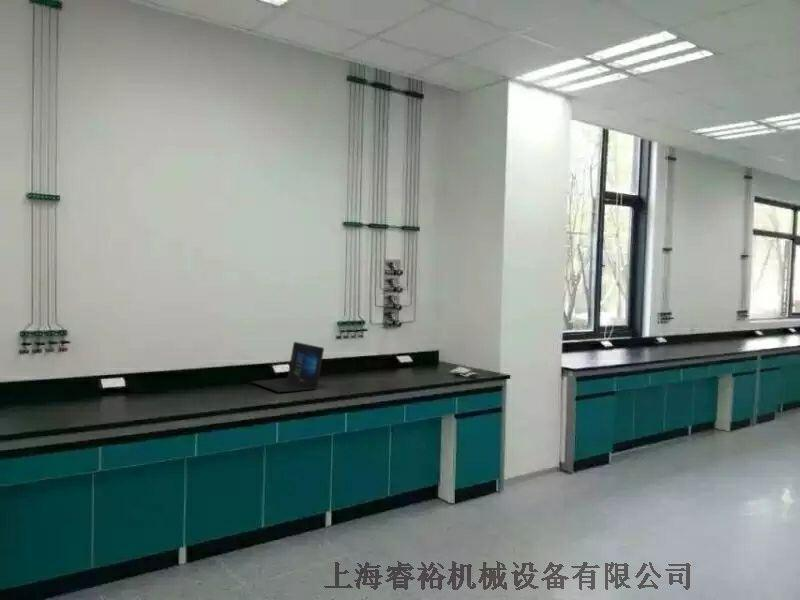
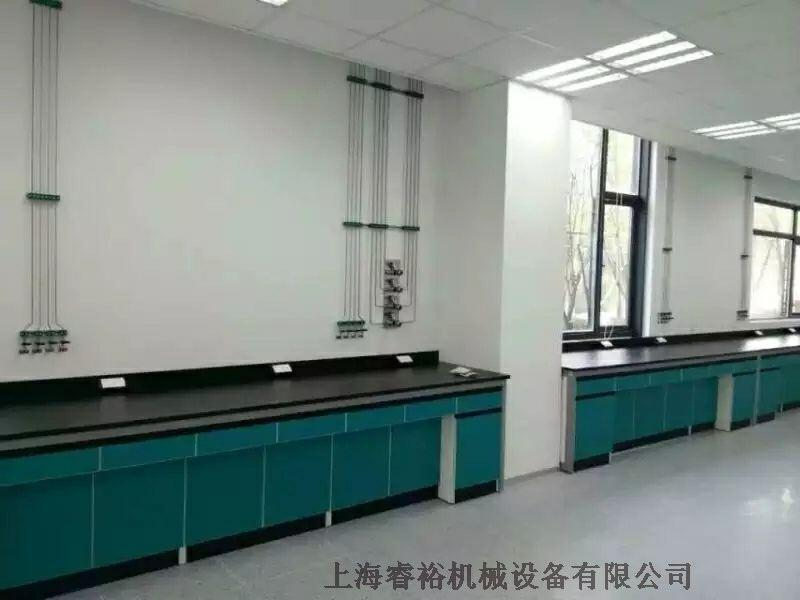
- laptop [251,341,325,393]
